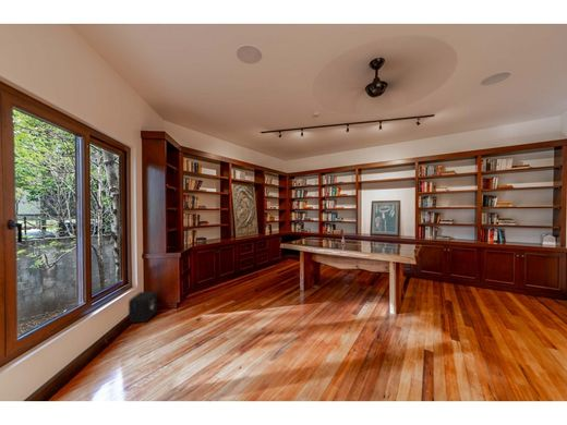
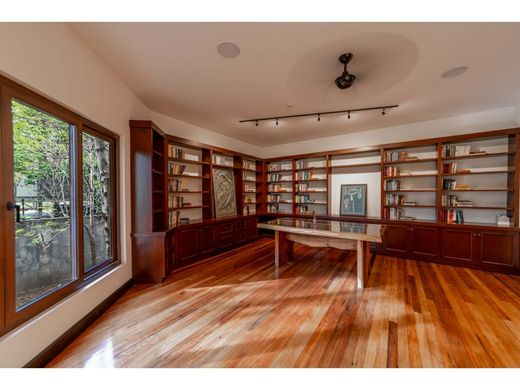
- air purifier [128,290,158,324]
